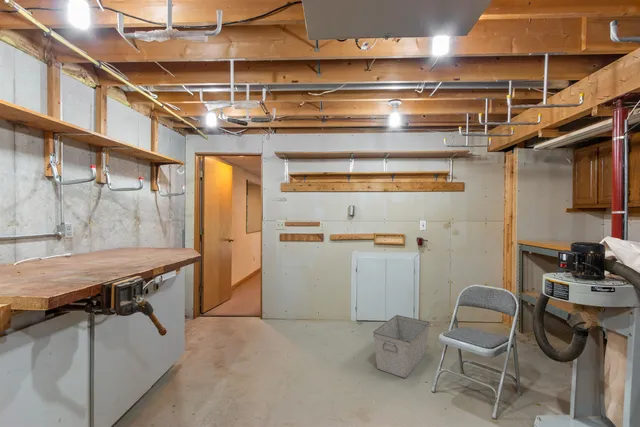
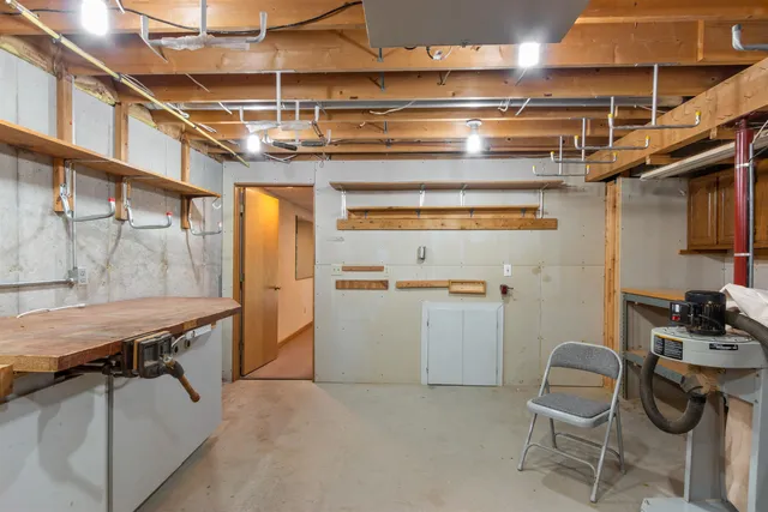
- storage bin [372,314,431,379]
